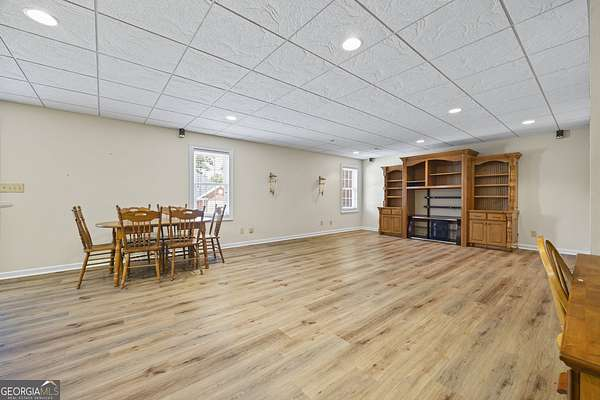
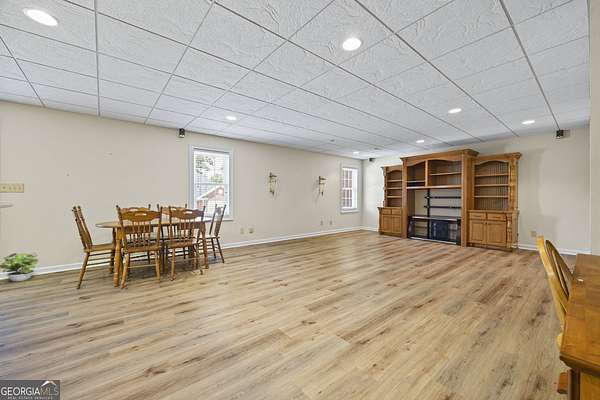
+ potted plant [0,252,39,282]
